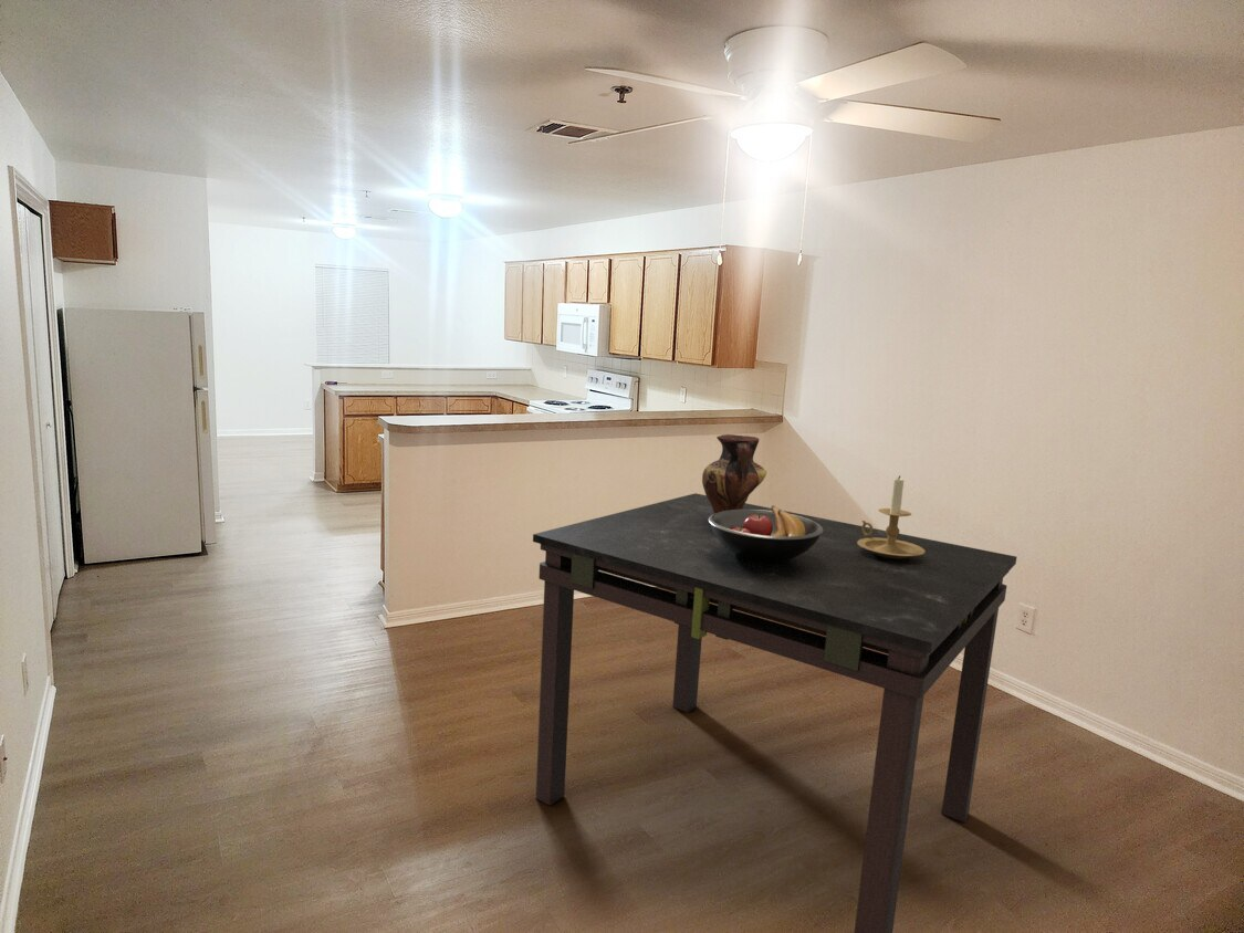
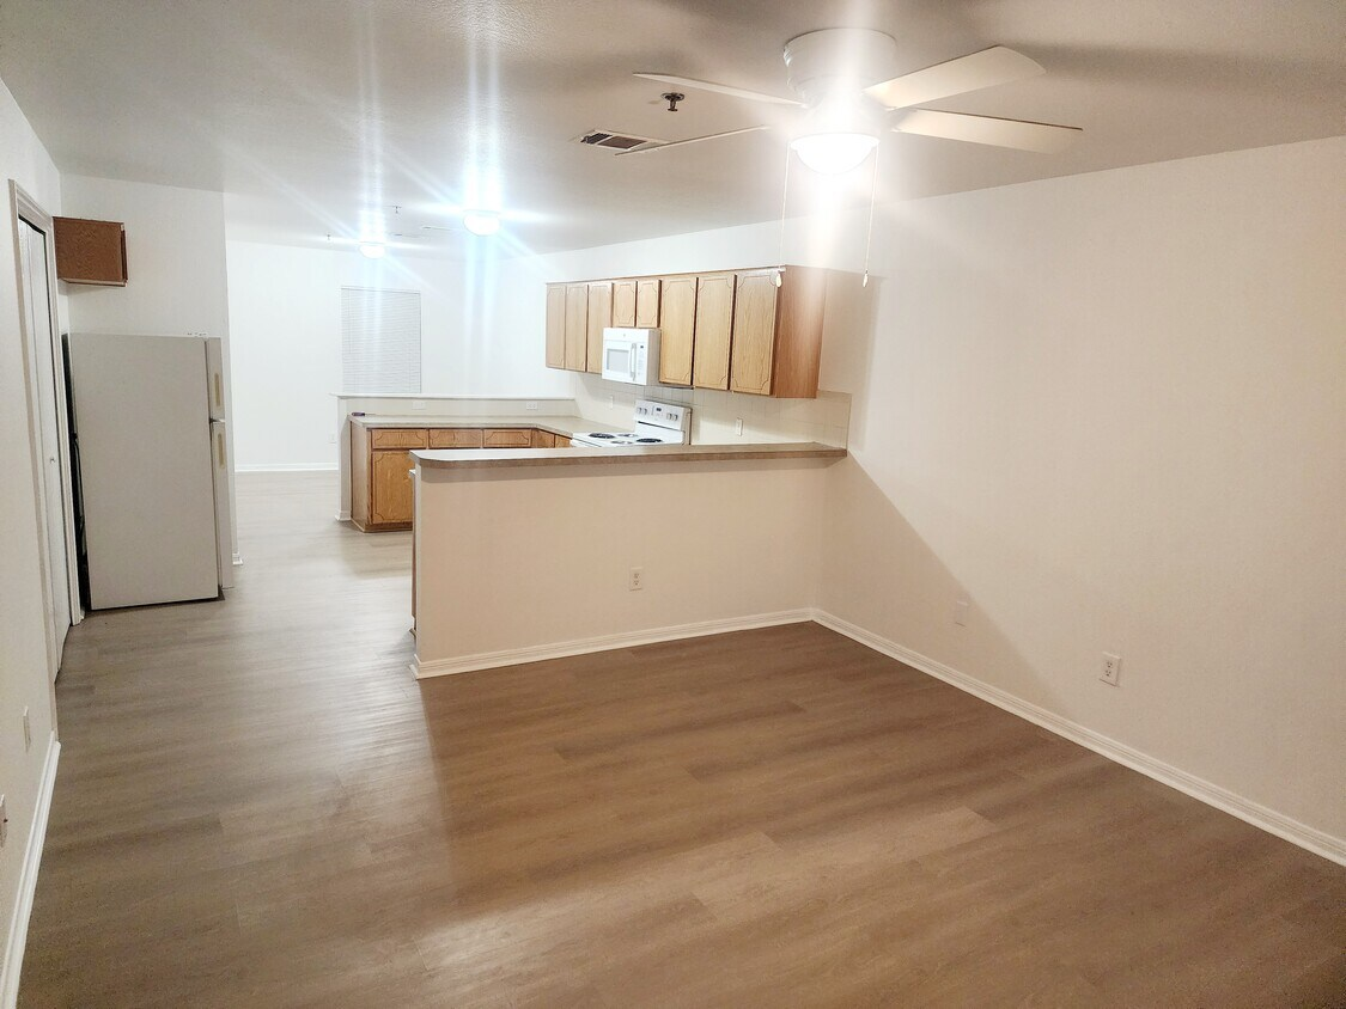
- dining table [532,492,1017,933]
- fruit bowl [709,504,823,562]
- candle holder [857,474,926,559]
- vase [701,433,767,514]
